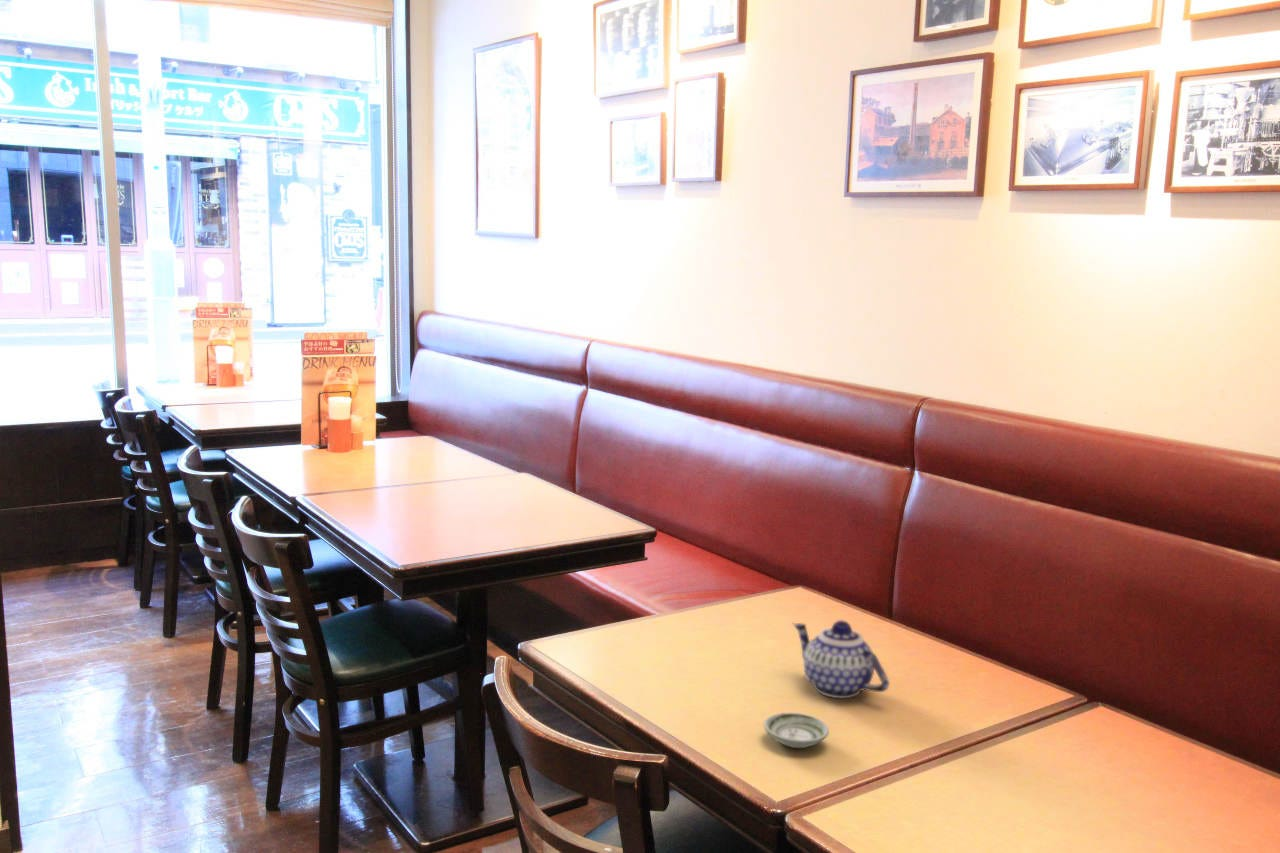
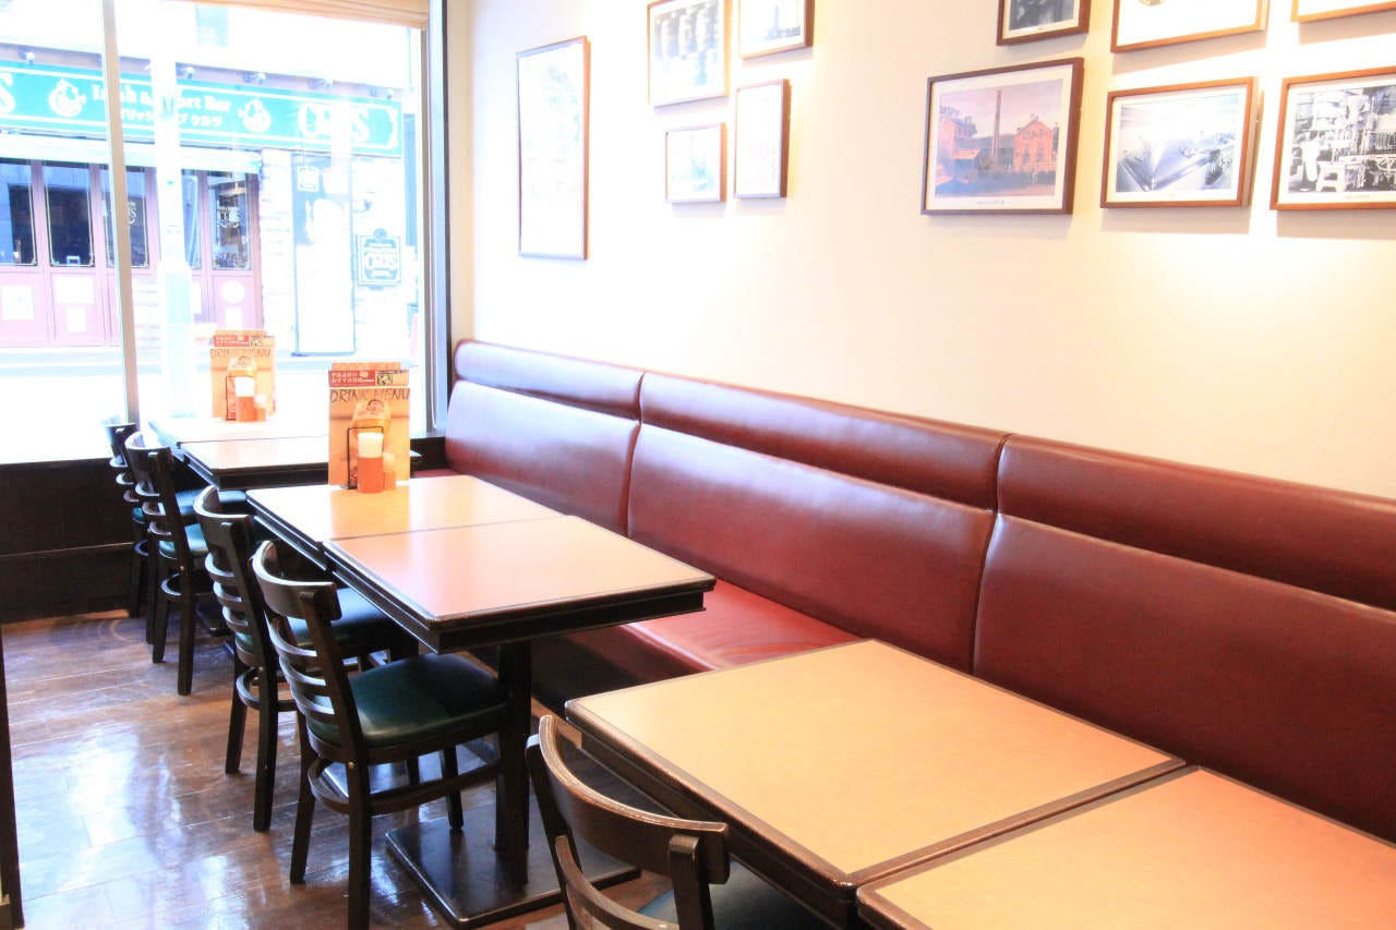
- teapot [792,619,890,699]
- saucer [763,712,830,749]
